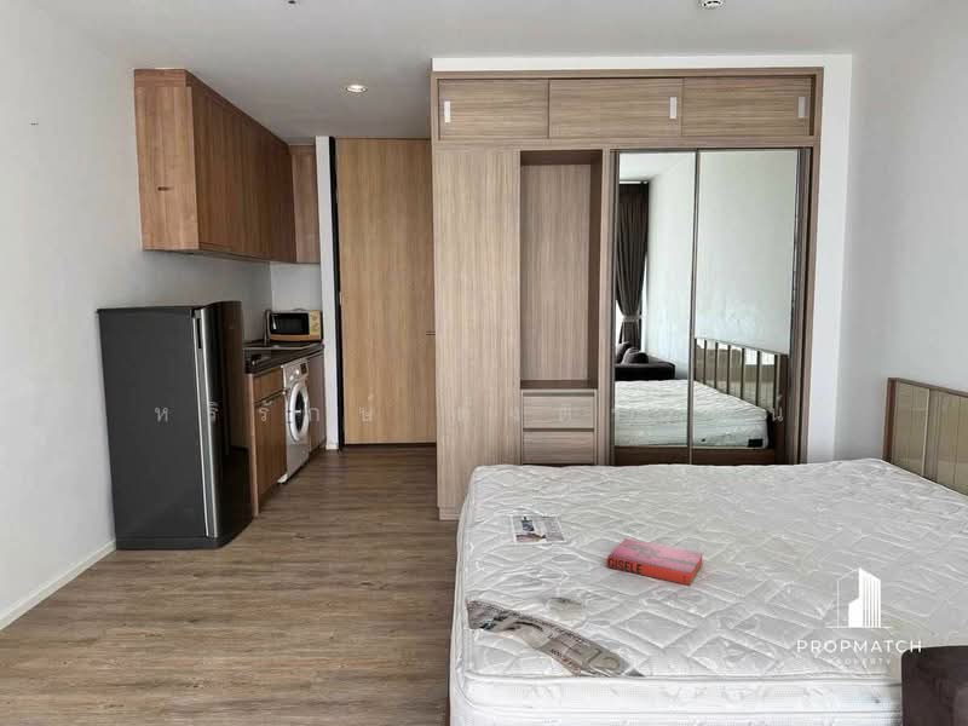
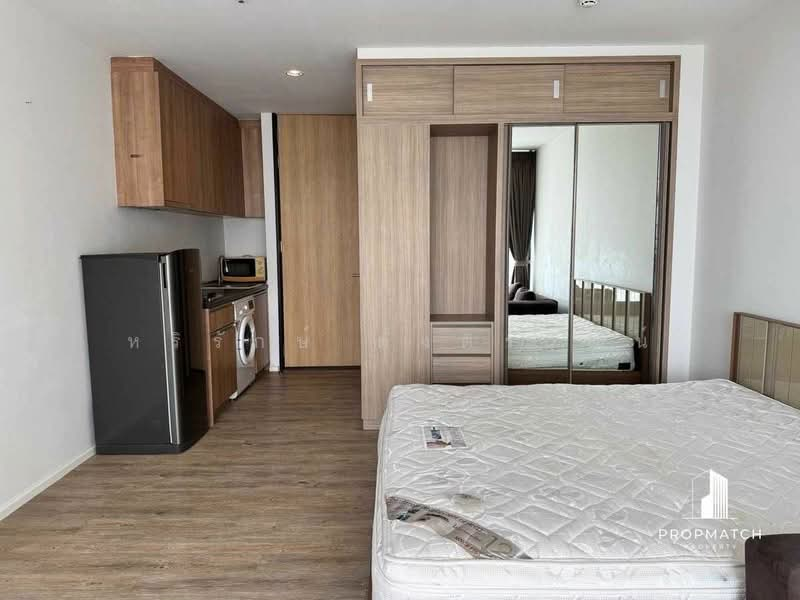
- hardback book [605,537,704,587]
